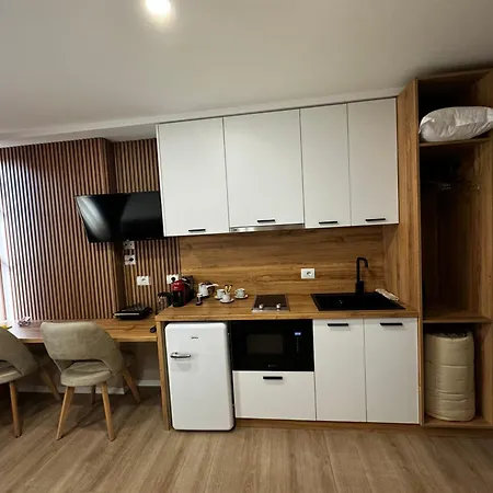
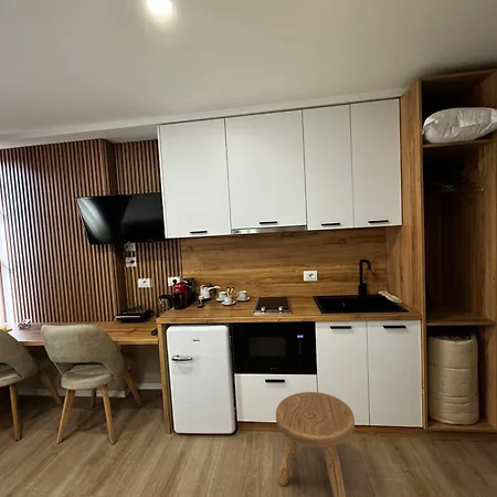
+ stool [275,391,356,497]
